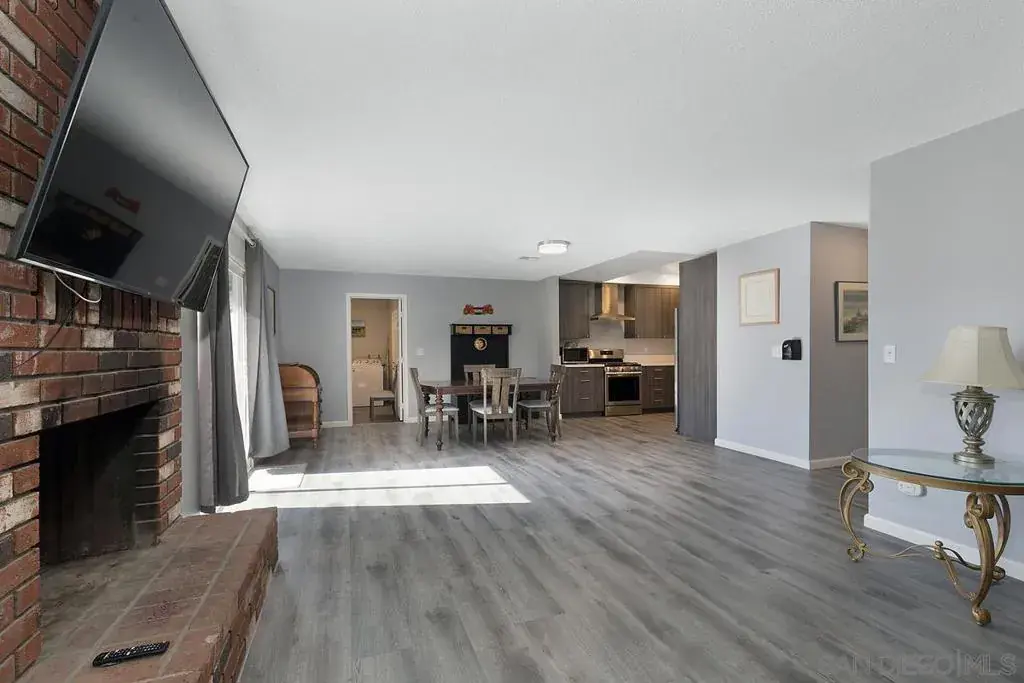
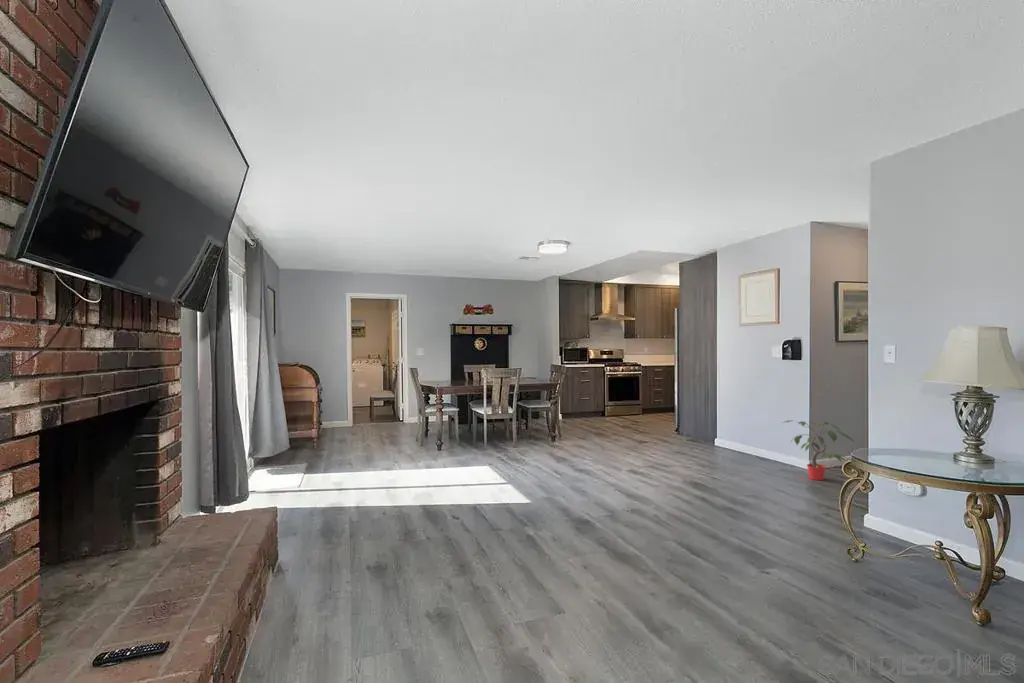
+ potted plant [782,419,857,481]
